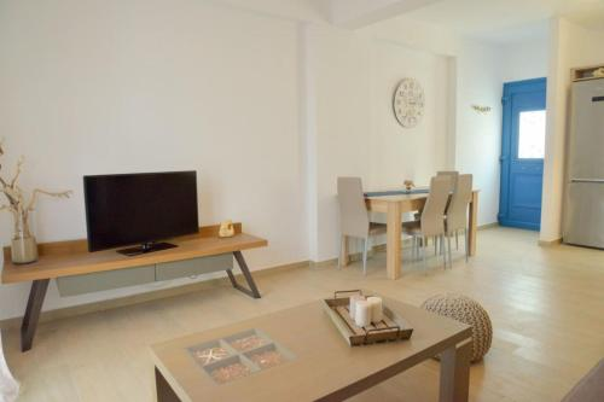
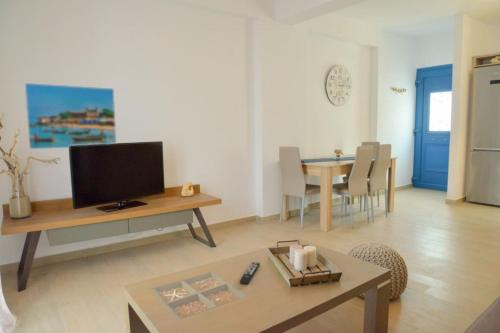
+ remote control [239,261,261,285]
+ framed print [24,82,117,150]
